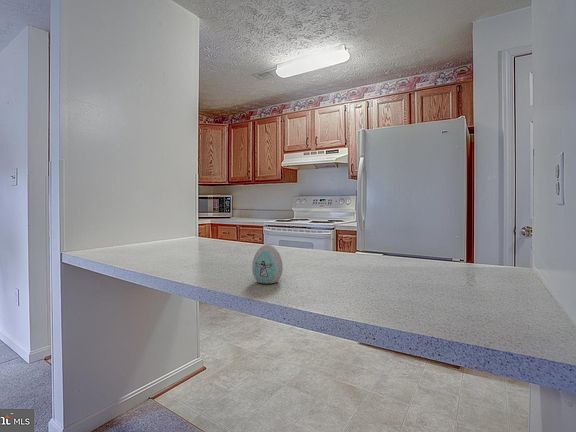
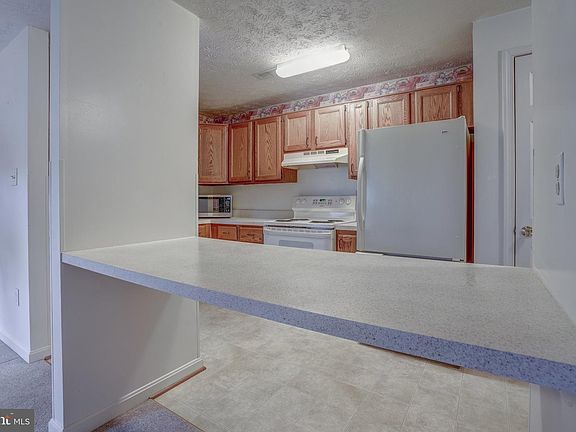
- decorative egg [251,243,284,284]
